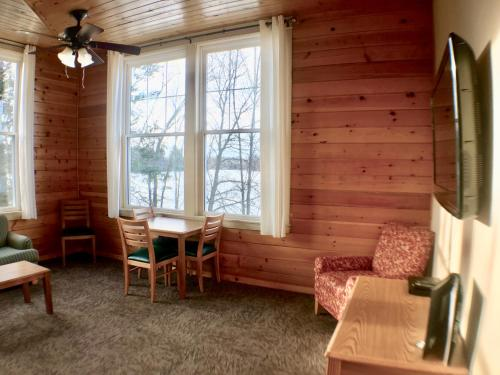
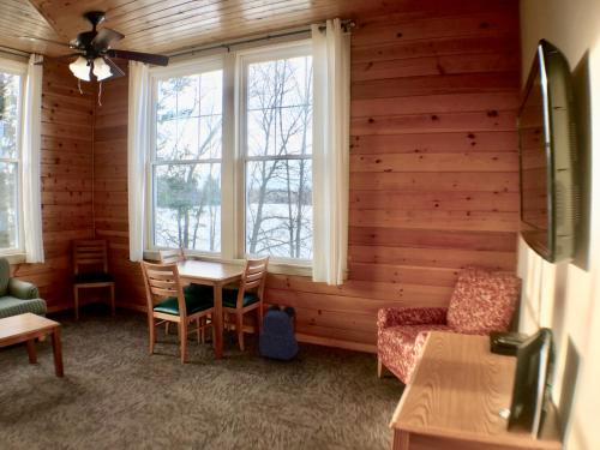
+ backpack [258,302,300,361]
